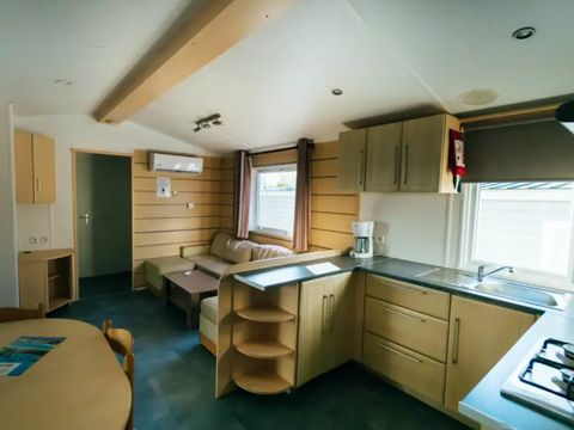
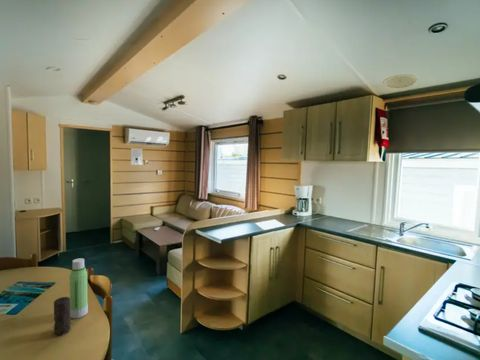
+ water bottle [69,257,89,319]
+ candle [53,296,72,336]
